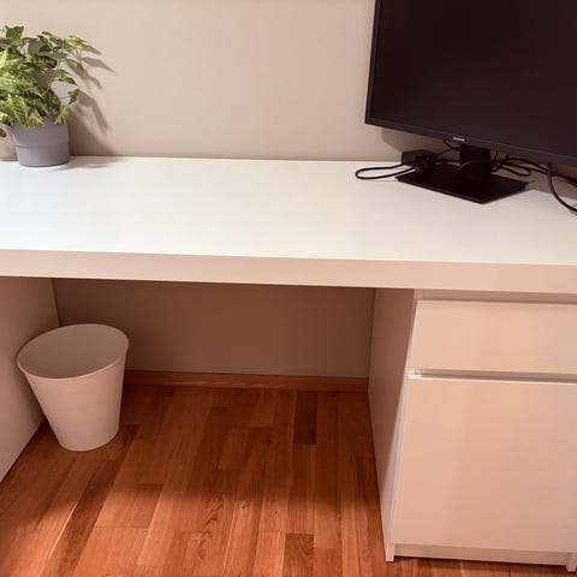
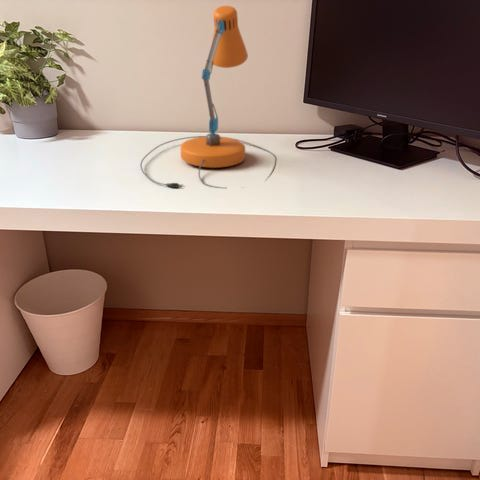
+ desk lamp [139,5,277,189]
